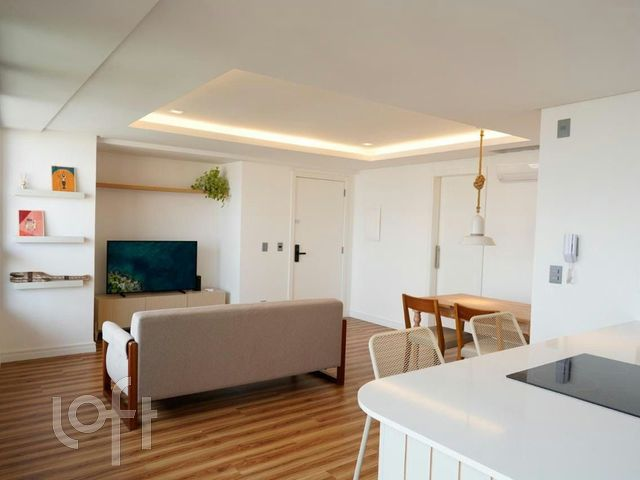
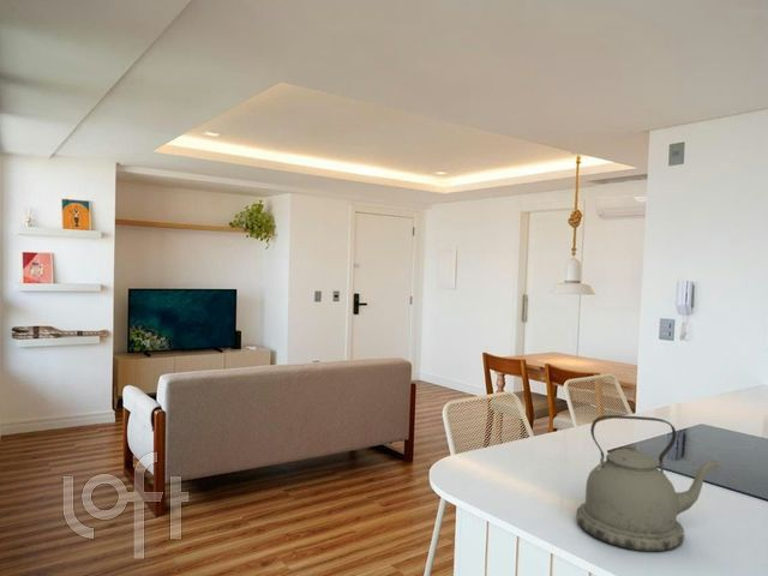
+ kettle [575,414,720,553]
